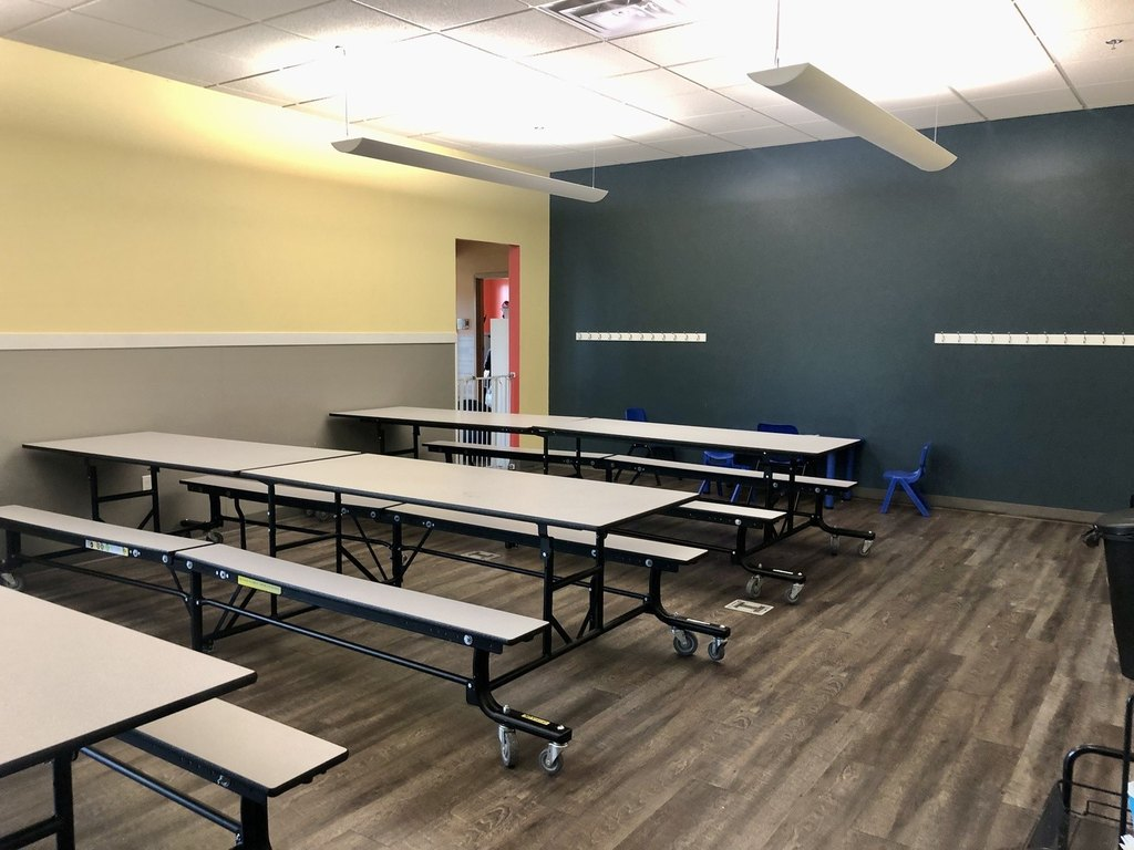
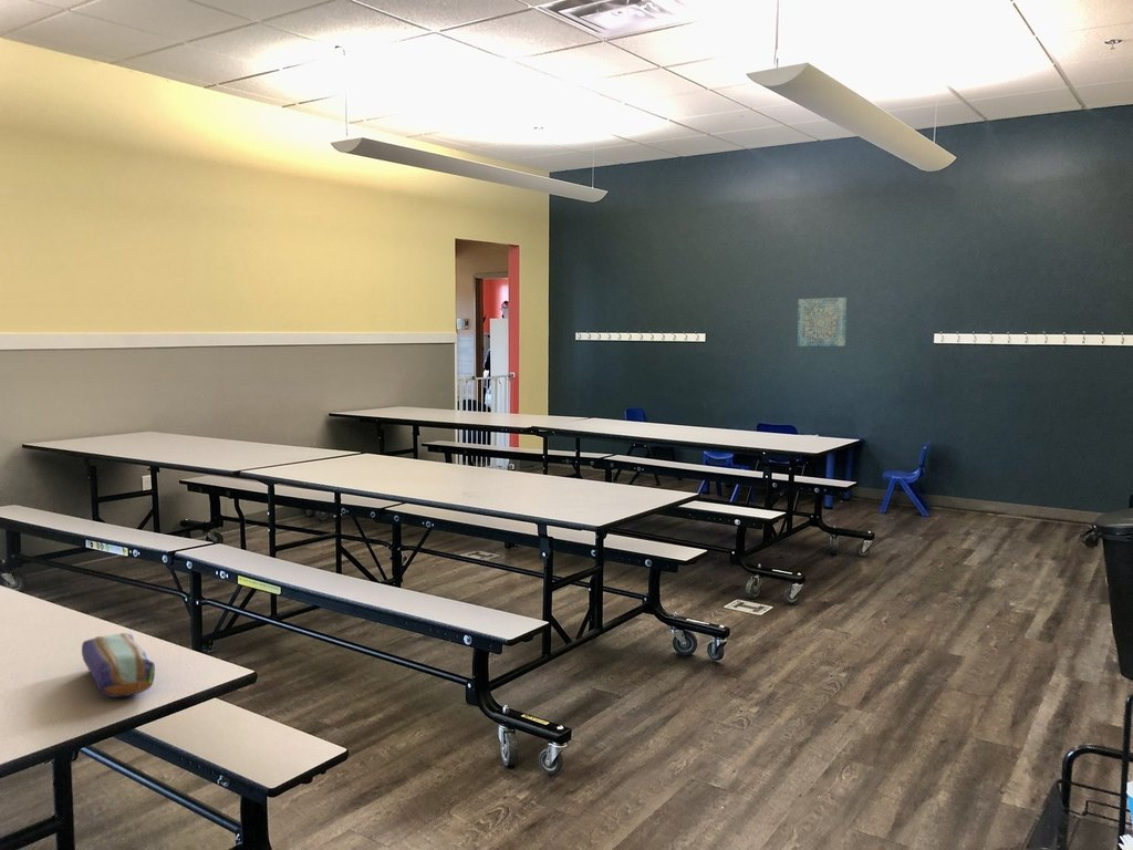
+ pencil case [81,632,156,698]
+ wall art [797,297,848,348]
